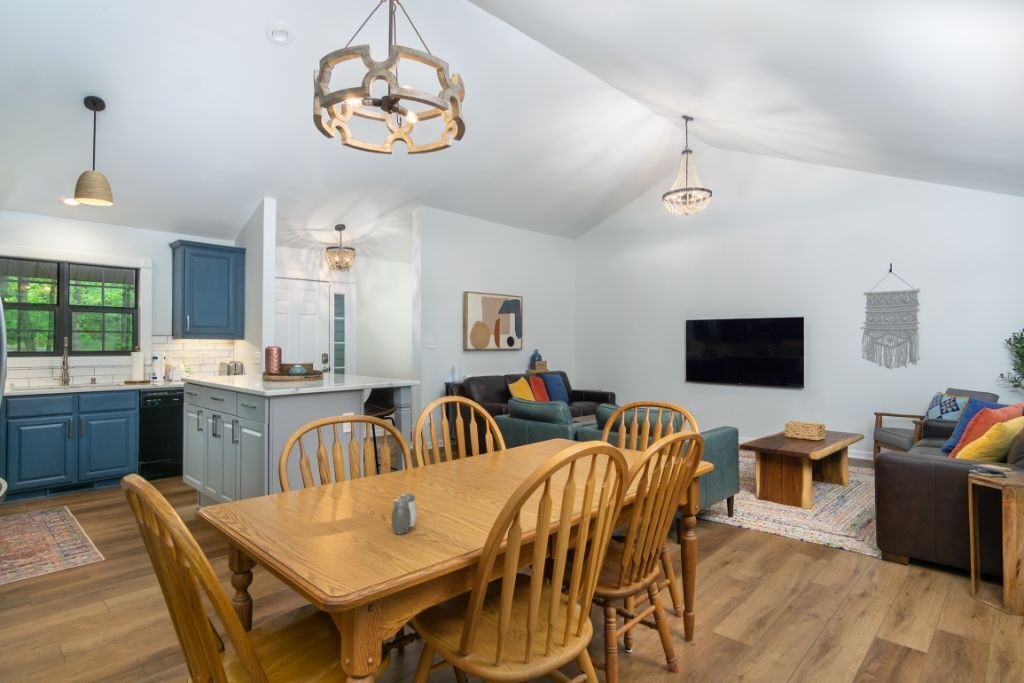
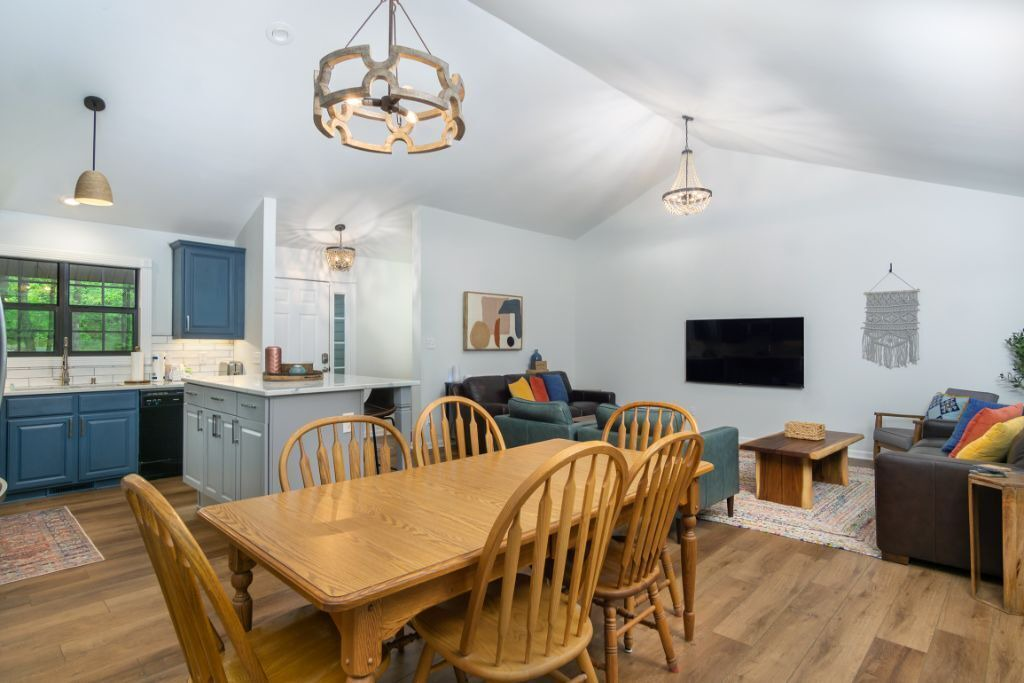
- salt and pepper shaker [391,492,418,535]
